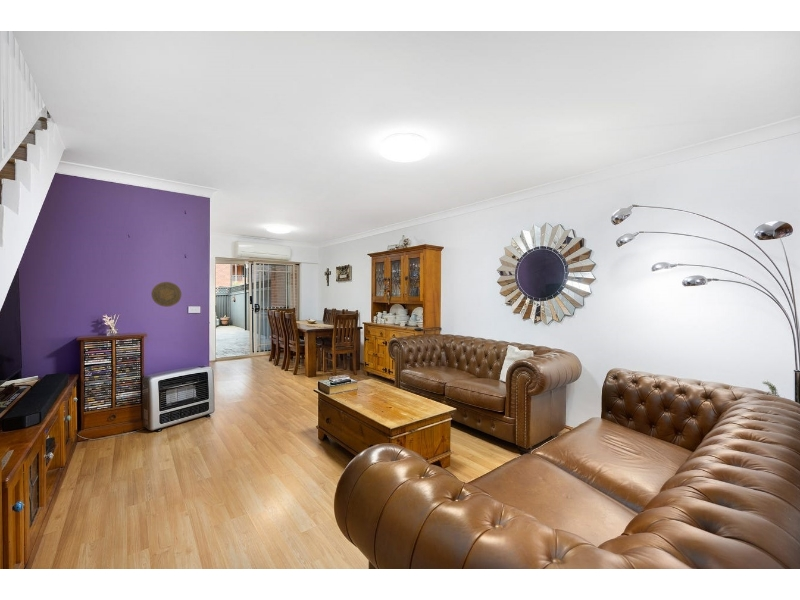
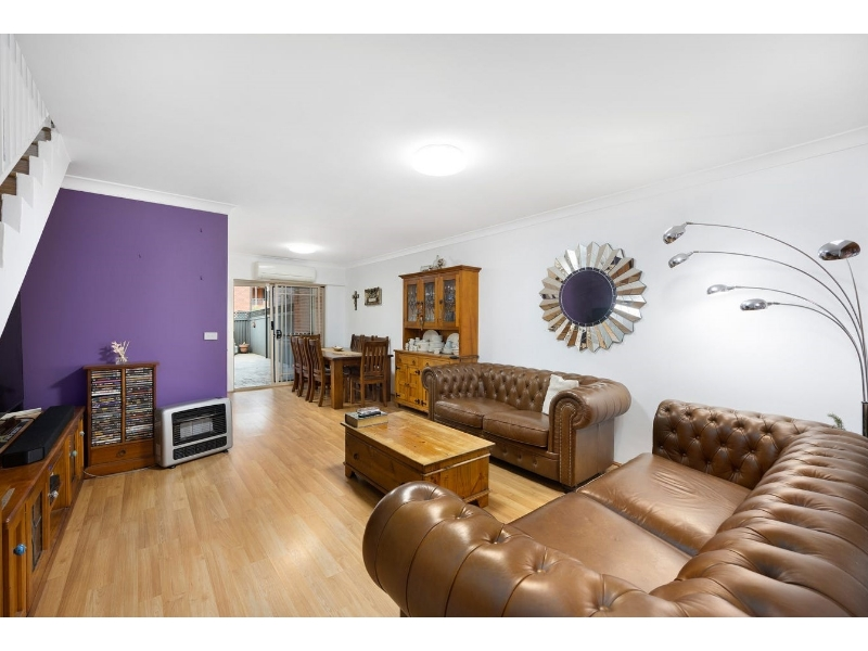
- decorative plate [150,281,183,308]
